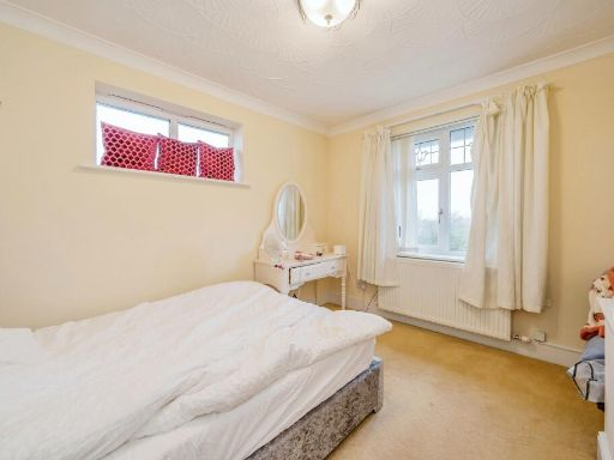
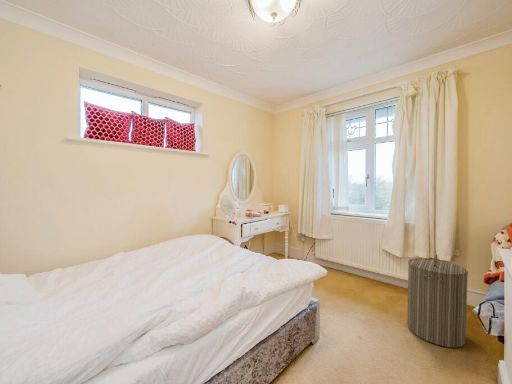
+ laundry hamper [406,254,469,348]
